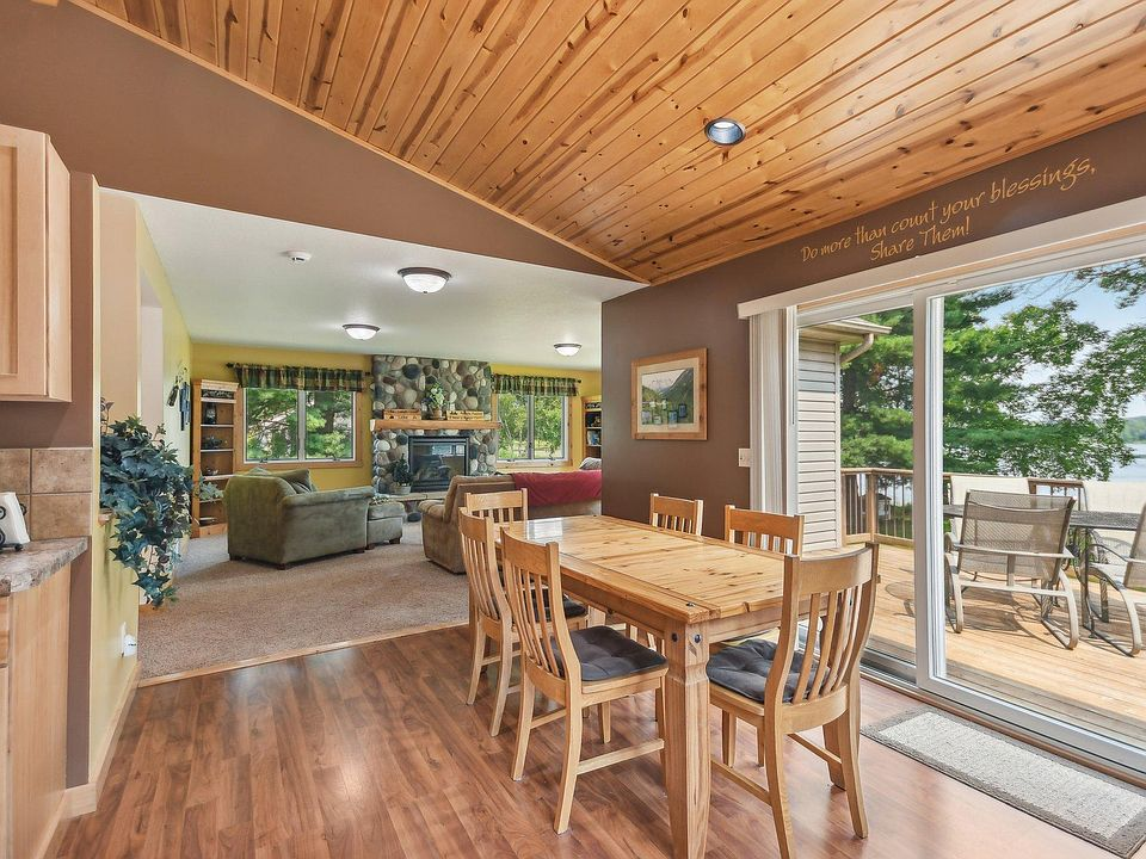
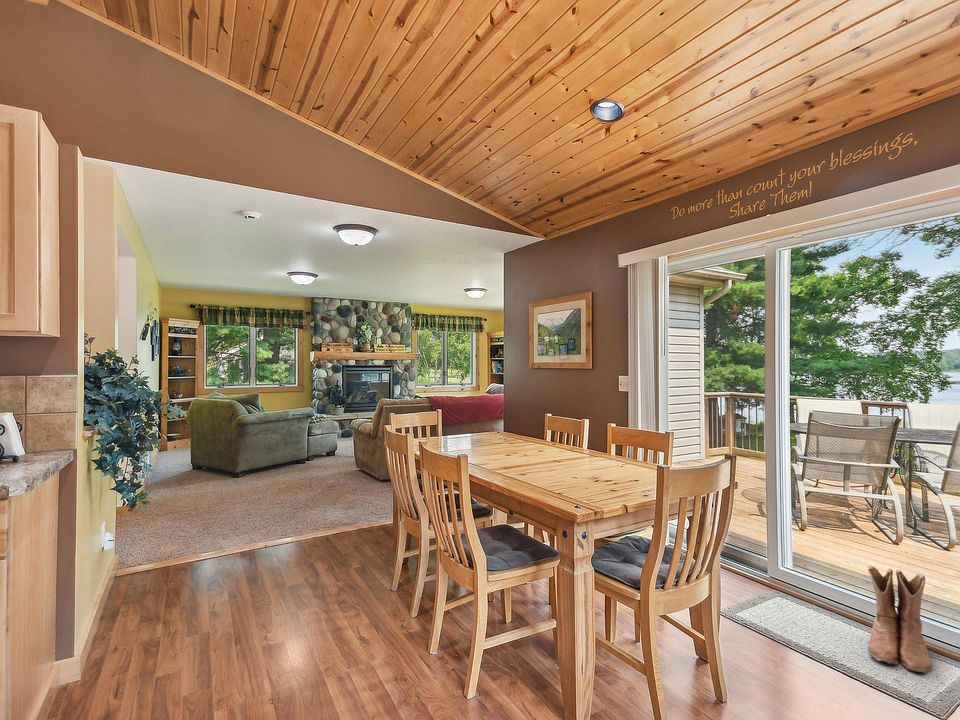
+ boots [867,565,932,674]
